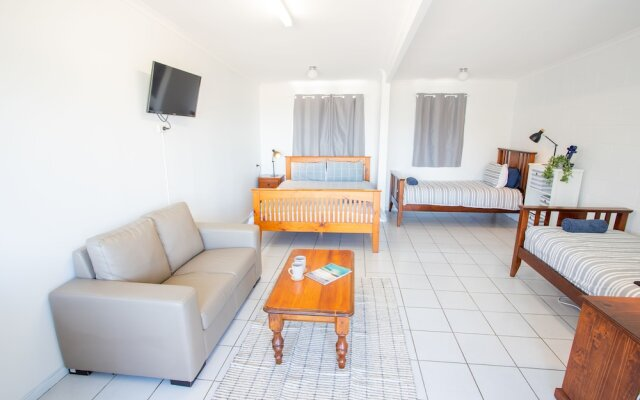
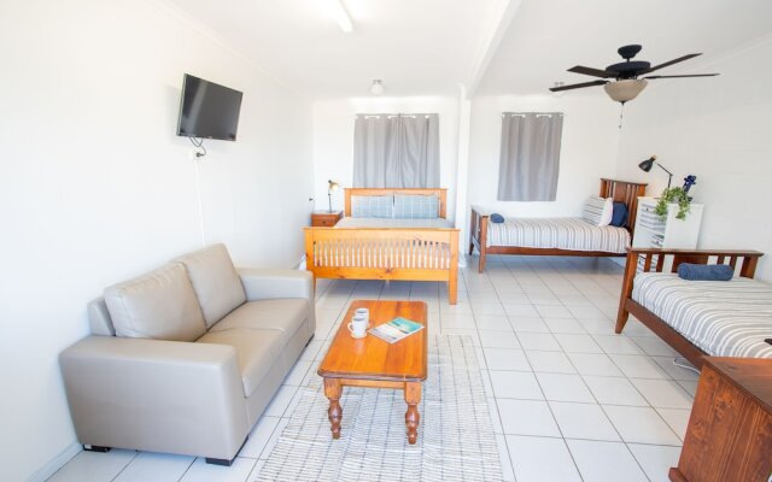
+ ceiling fan [548,43,721,129]
